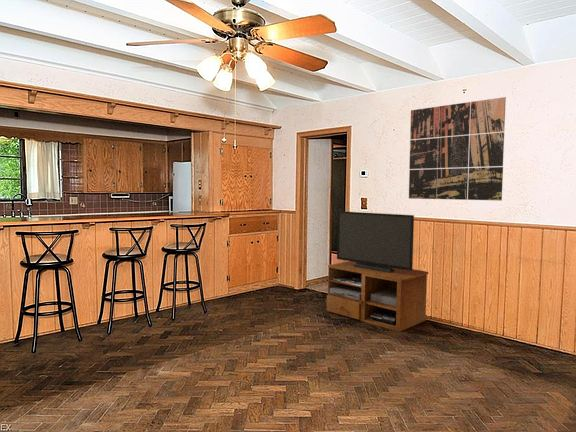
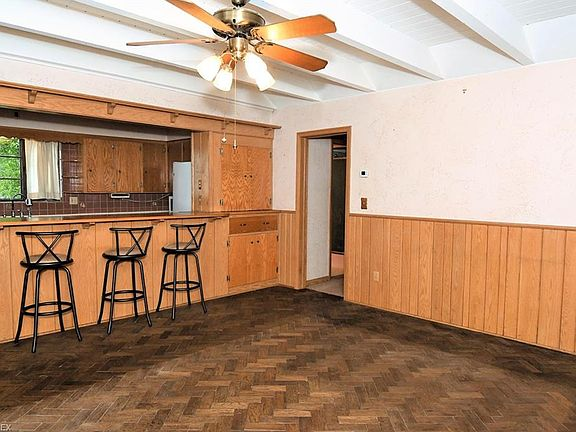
- wall art [408,96,507,202]
- tv stand [326,210,429,333]
